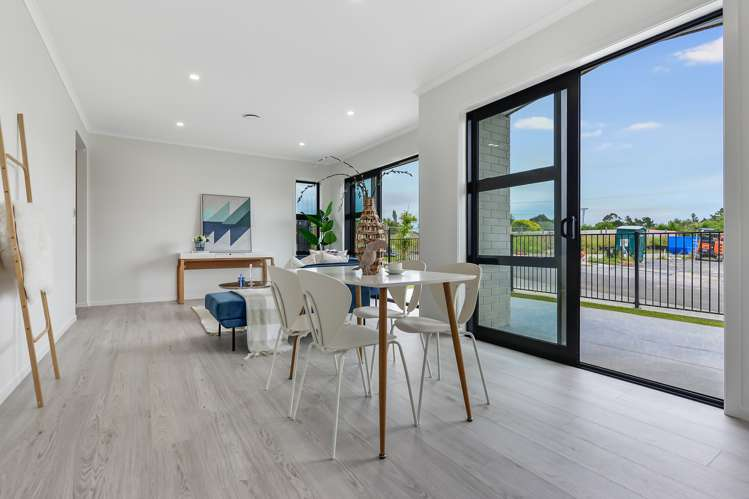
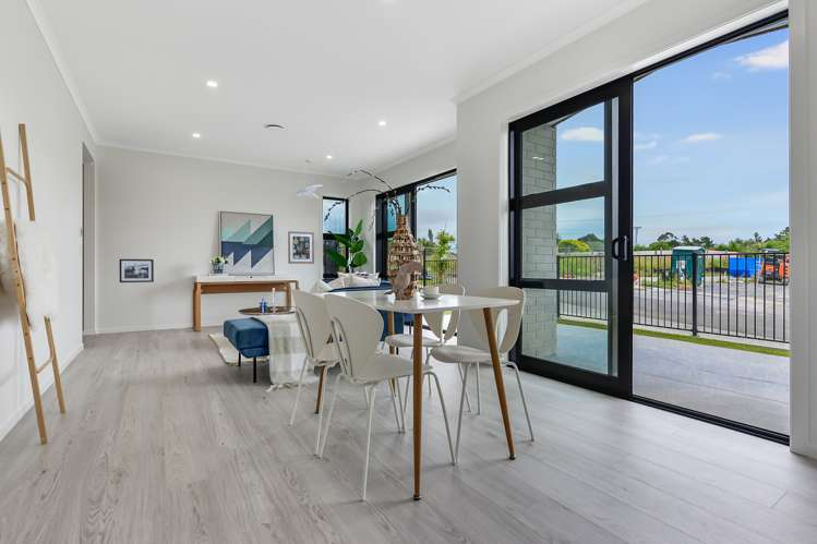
+ ceiling light fixture [295,158,324,201]
+ wall art [287,230,315,265]
+ picture frame [118,258,155,283]
